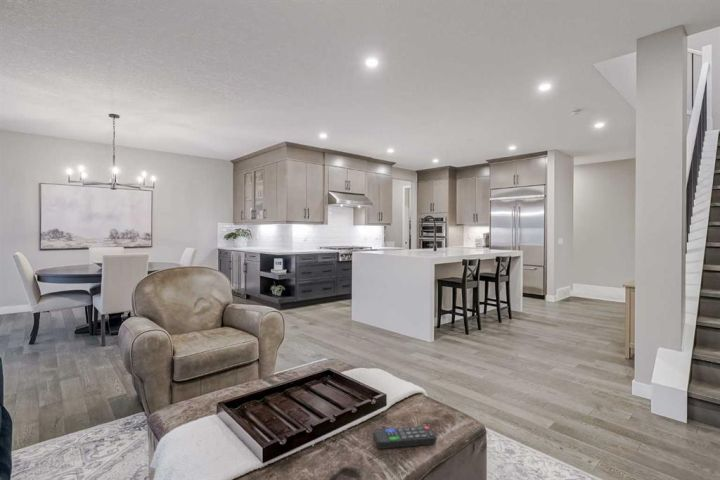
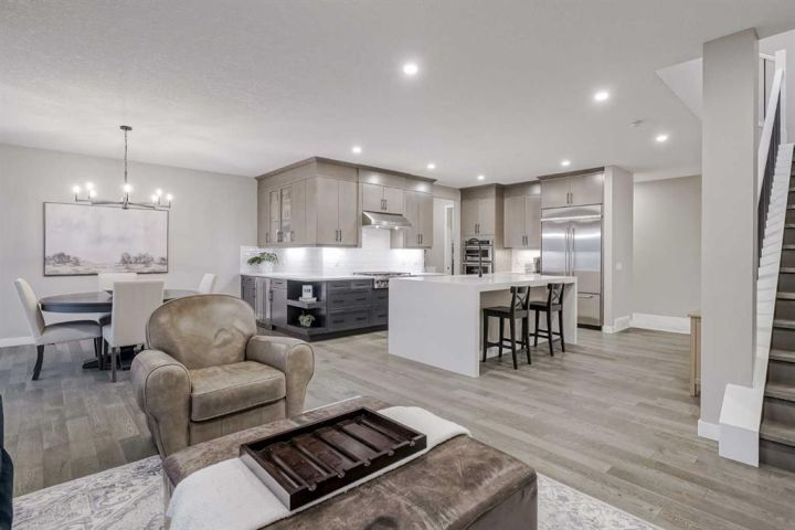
- remote control [373,425,437,450]
